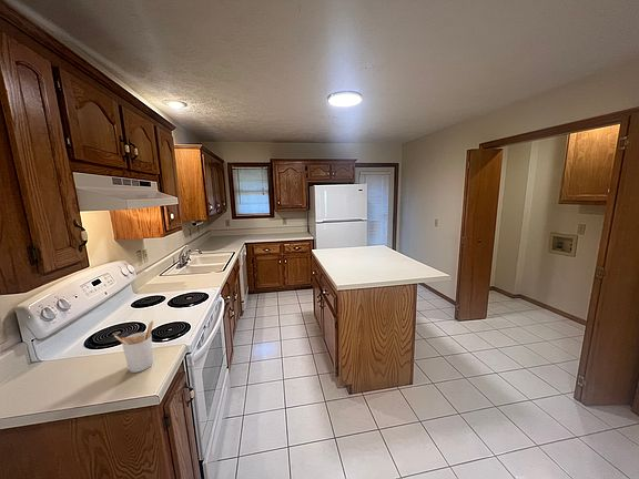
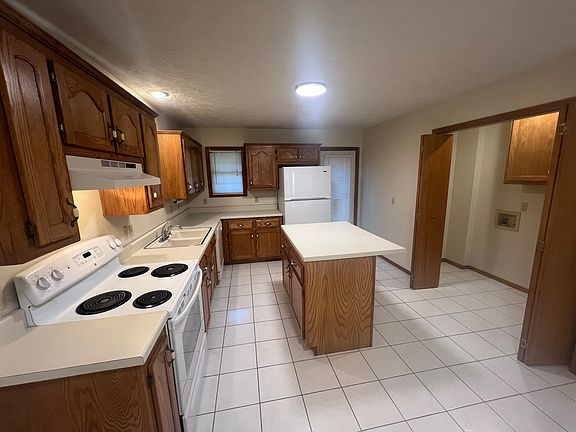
- utensil holder [113,320,154,374]
